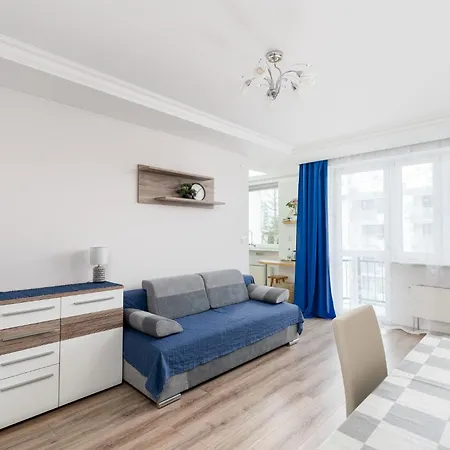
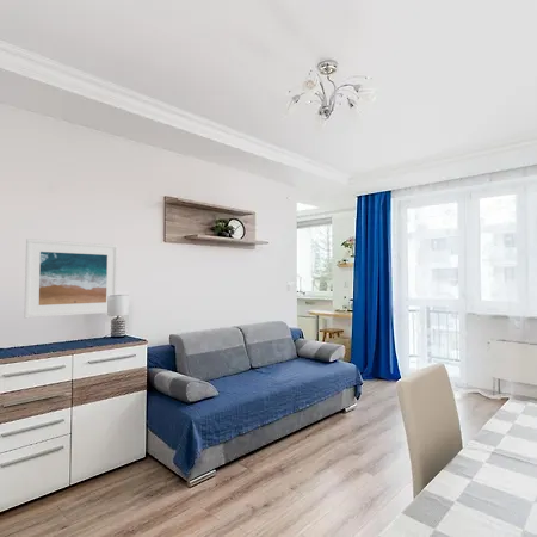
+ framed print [23,237,119,320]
